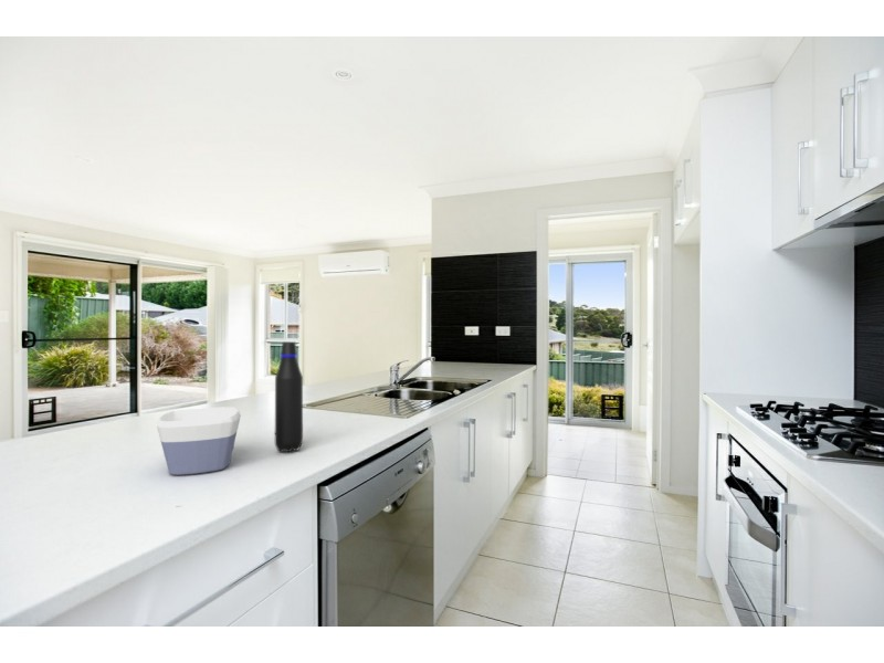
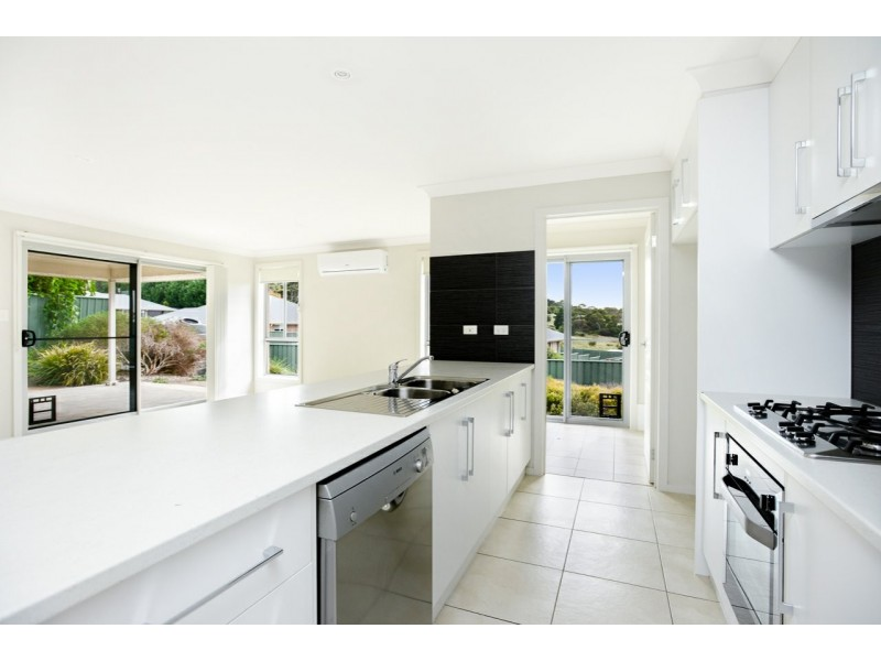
- bowl [156,406,242,476]
- water bottle [274,341,304,453]
